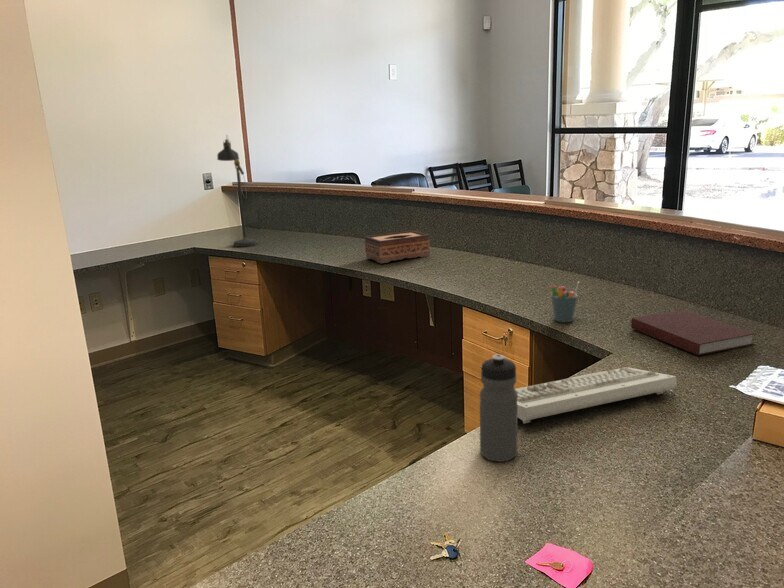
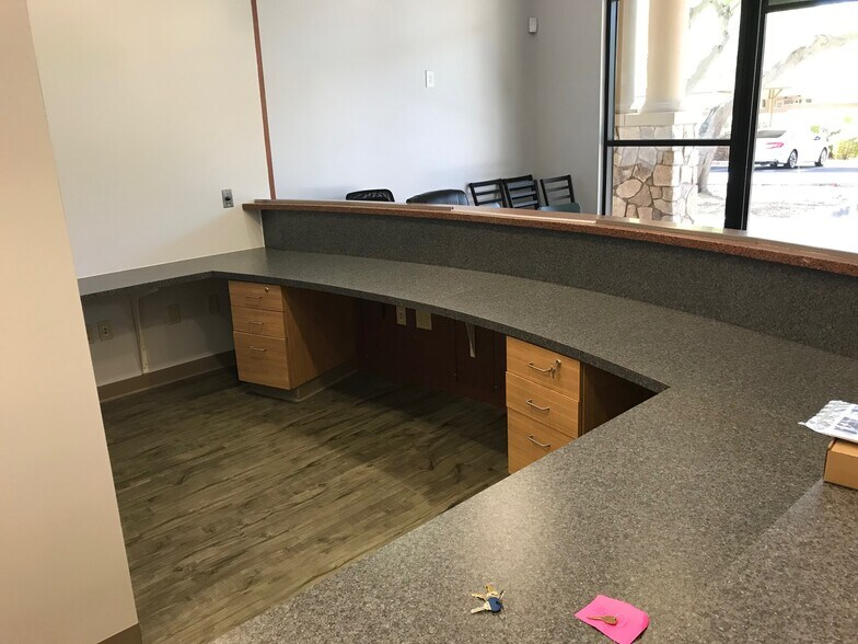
- pen holder [550,280,580,323]
- notebook [630,309,756,356]
- desk lamp [216,134,258,248]
- keyboard [514,366,678,425]
- water bottle [479,353,518,463]
- tissue box [364,230,431,264]
